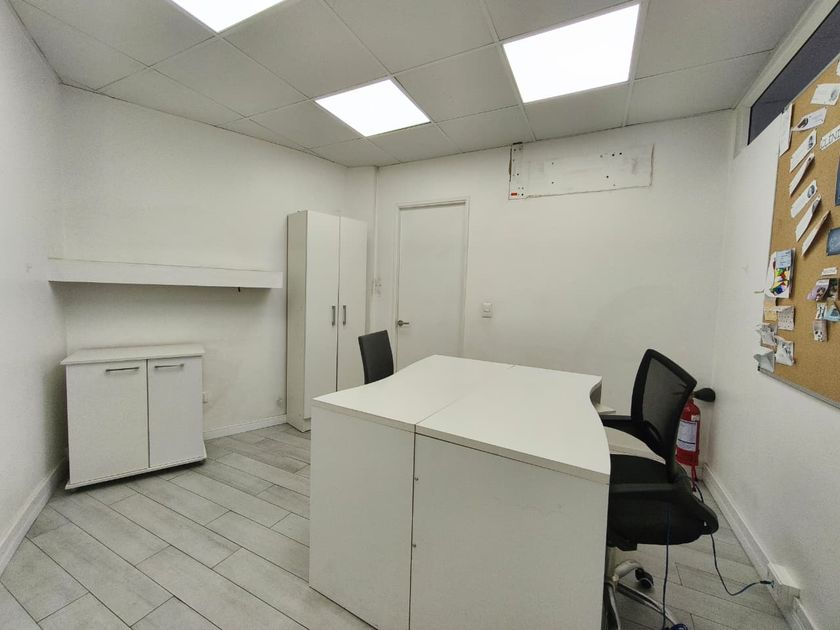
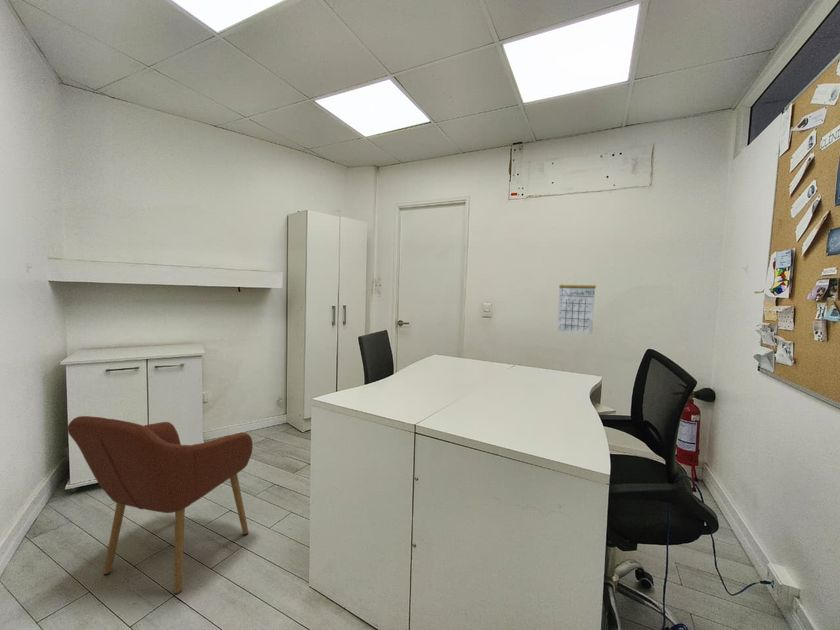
+ armchair [67,415,254,596]
+ calendar [556,274,597,335]
